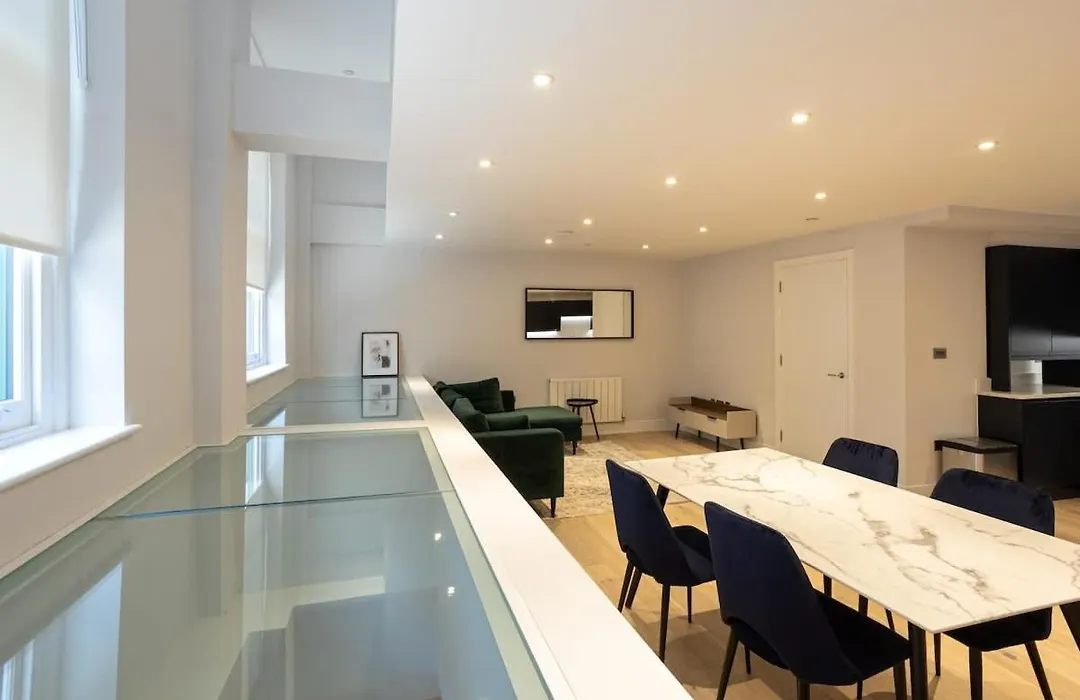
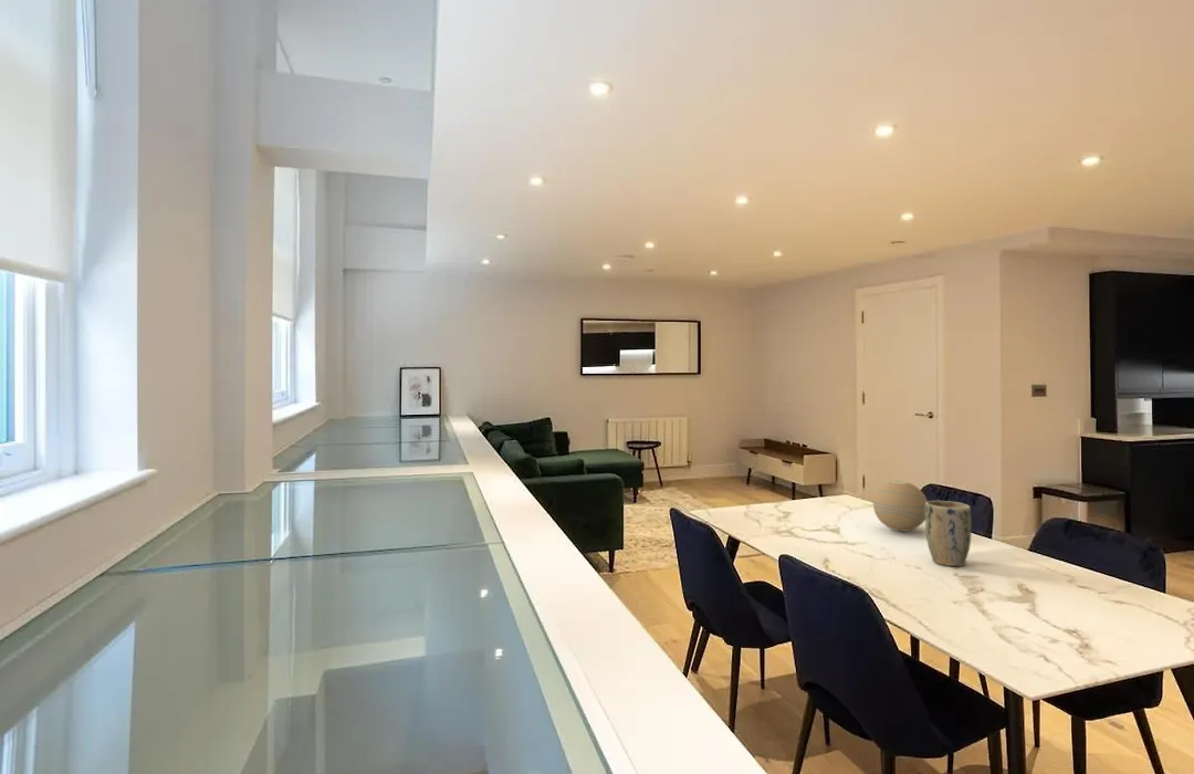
+ decorative orb [872,480,929,532]
+ plant pot [924,500,972,567]
